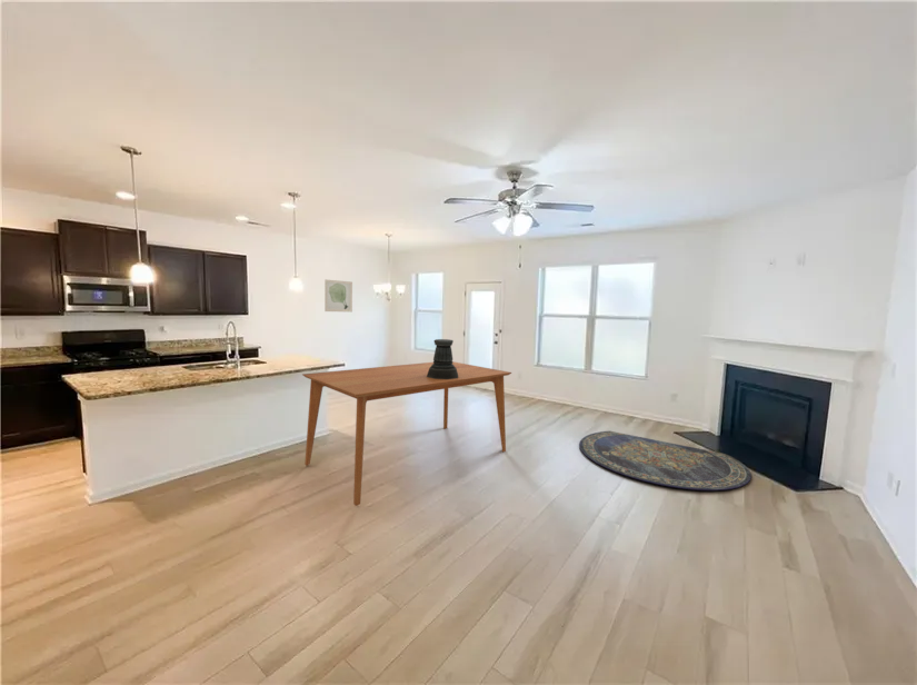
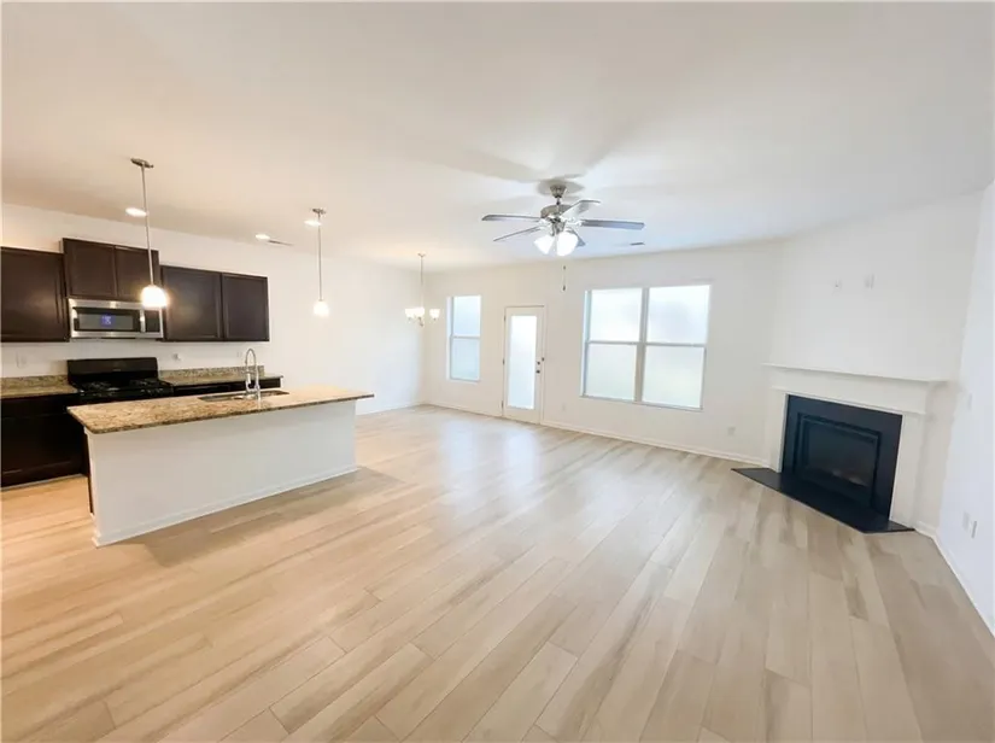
- pedestal [427,338,458,379]
- rug [578,430,752,492]
- wall art [323,278,353,312]
- dining table [301,360,512,506]
